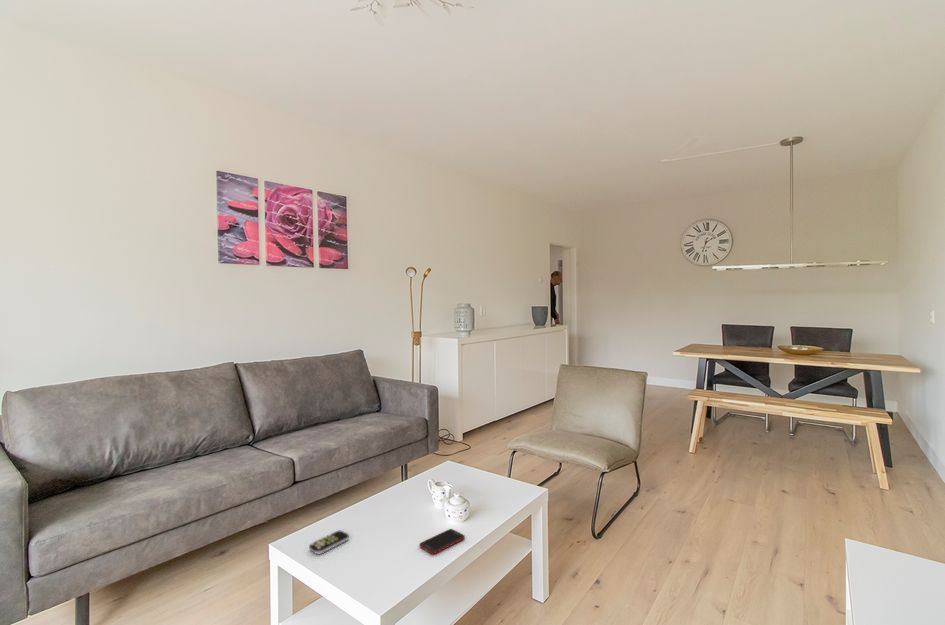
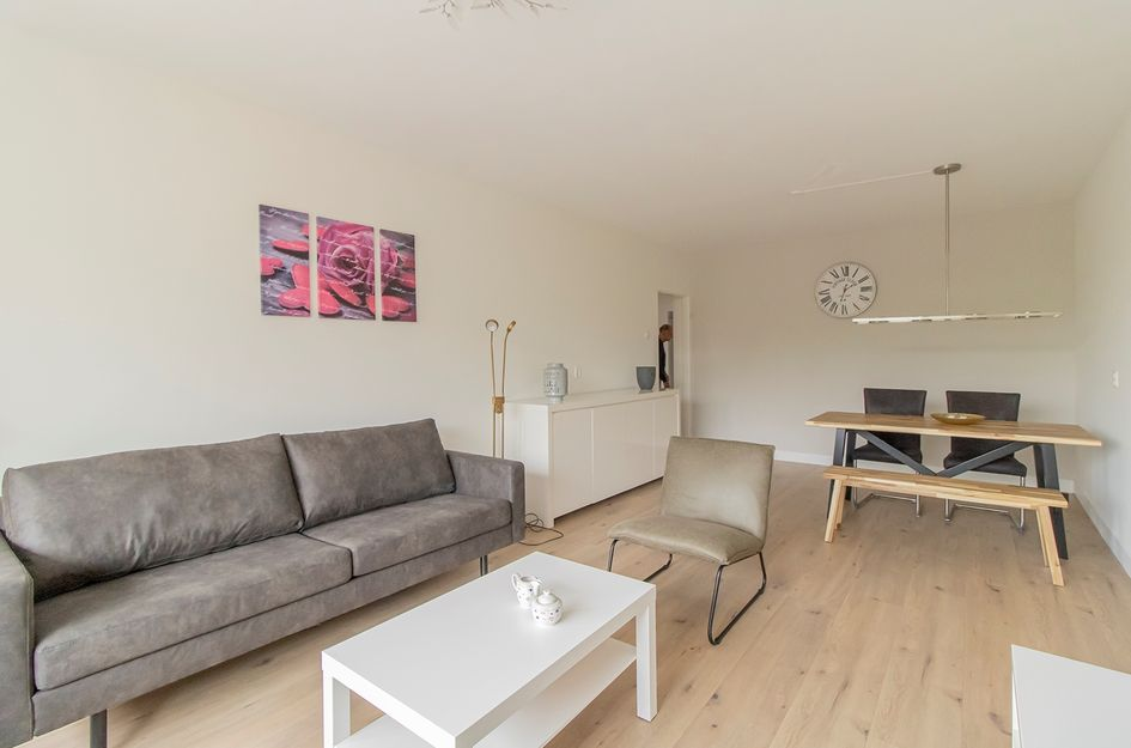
- remote control [308,530,350,555]
- cell phone [418,528,466,555]
